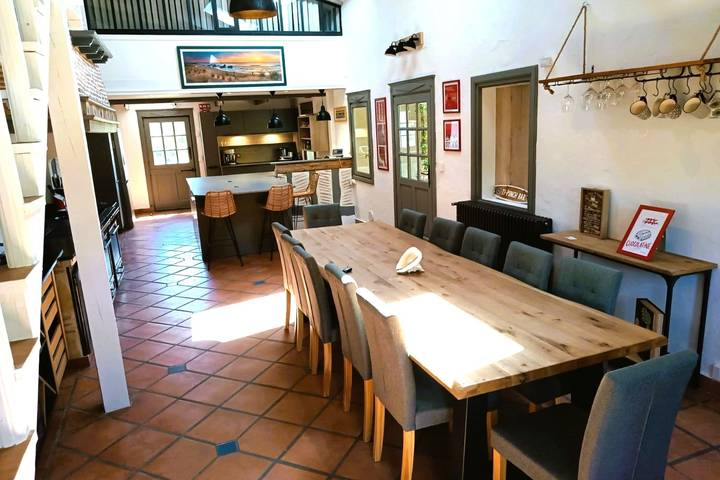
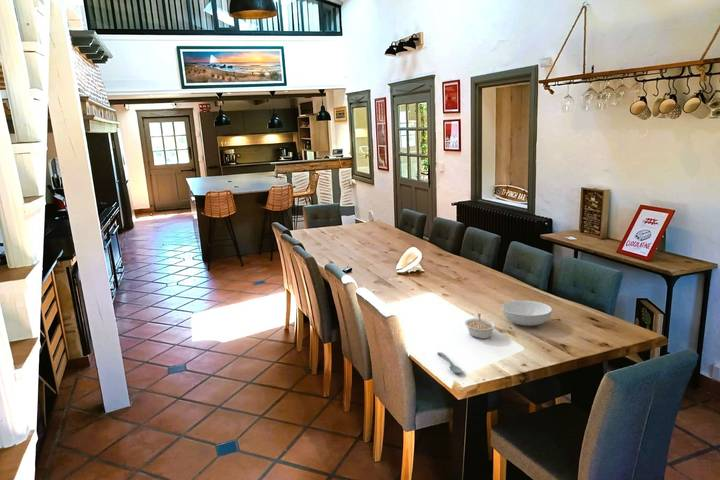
+ legume [464,313,497,340]
+ spoon [437,351,463,374]
+ serving bowl [501,299,553,327]
